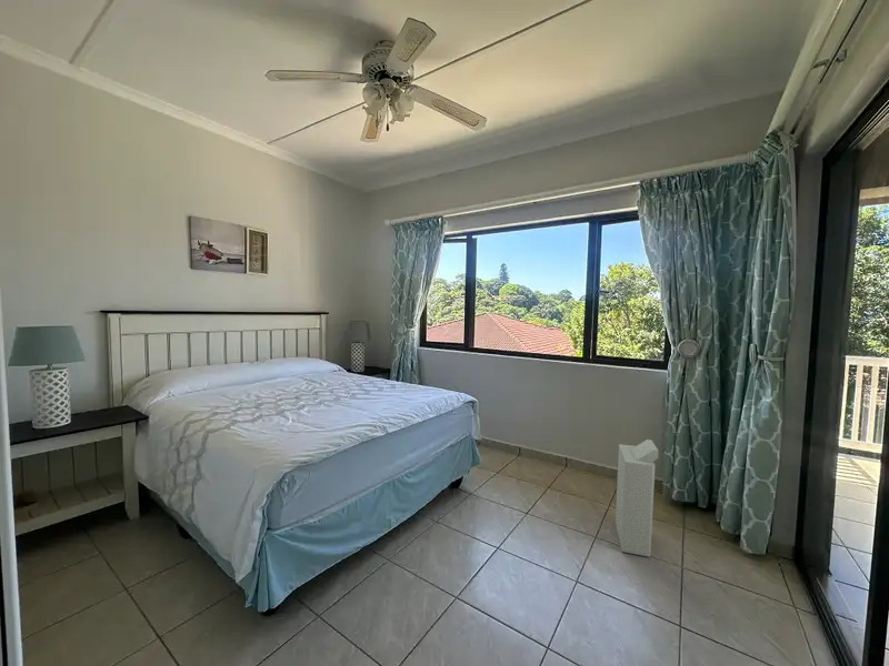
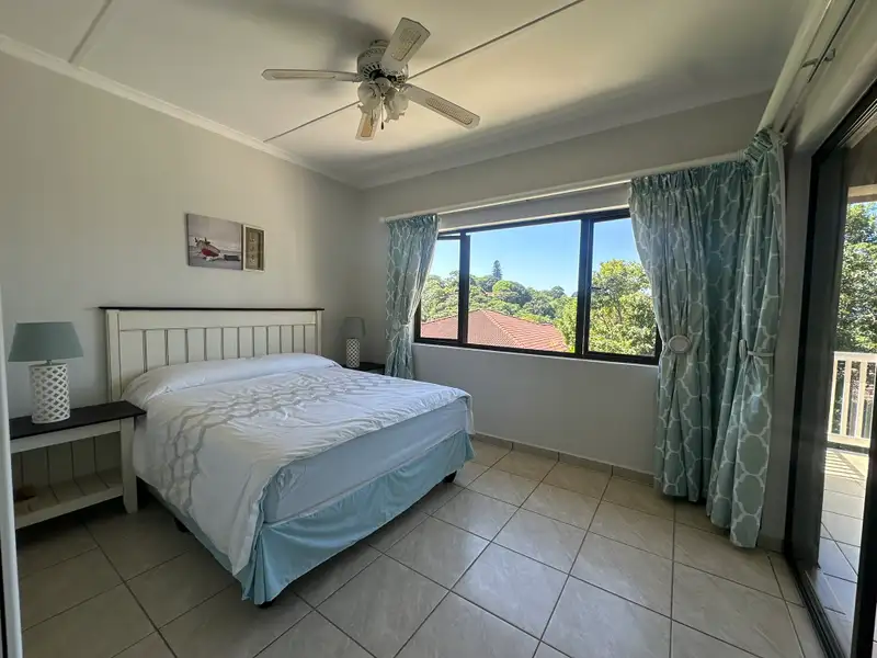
- air purifier [615,438,660,558]
